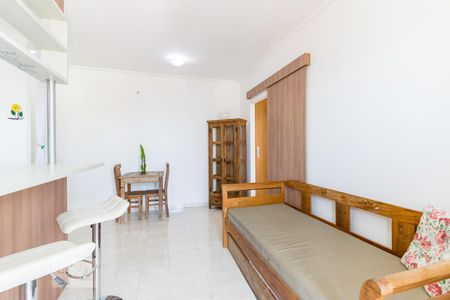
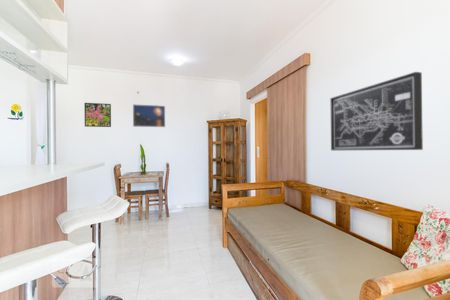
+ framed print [83,102,112,128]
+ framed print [132,103,166,128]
+ wall art [329,71,424,151]
